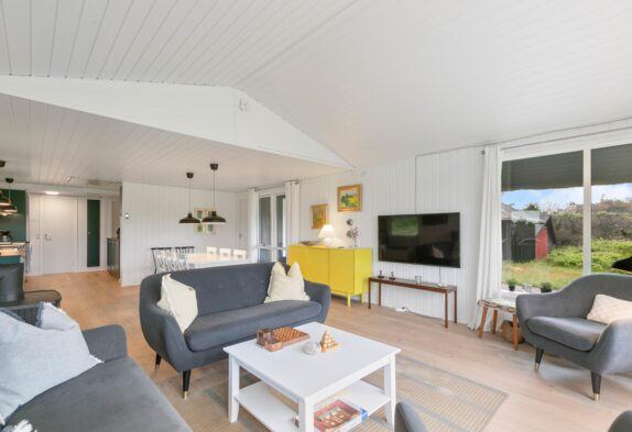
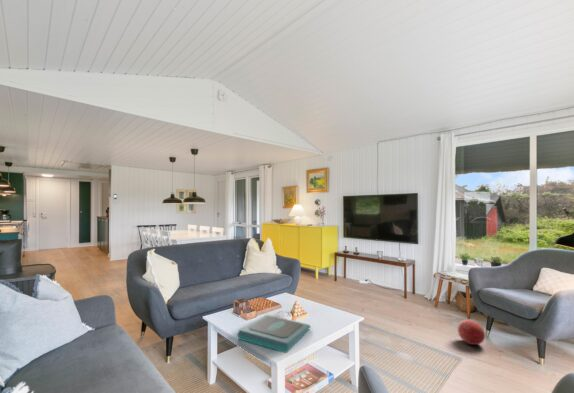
+ ball [457,319,486,346]
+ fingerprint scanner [236,314,312,354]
